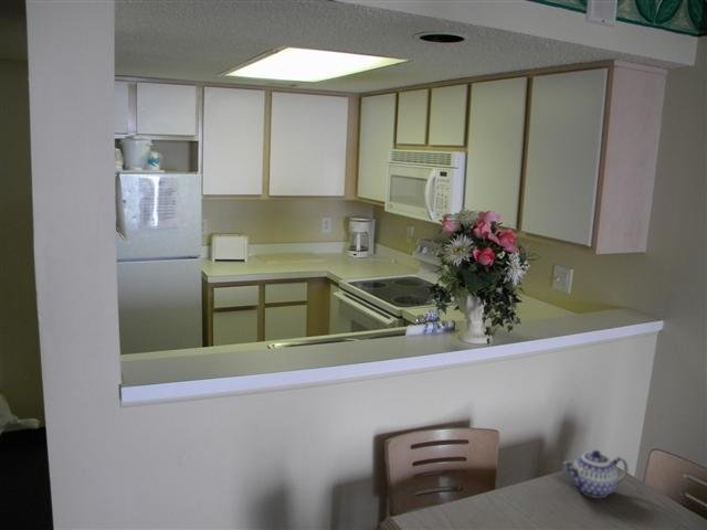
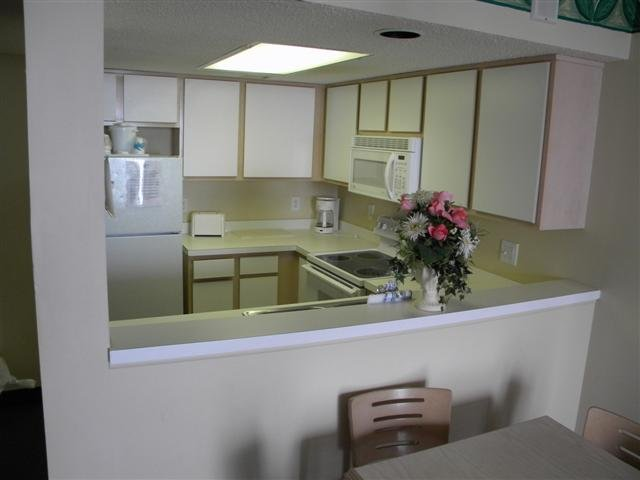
- teapot [561,449,629,499]
